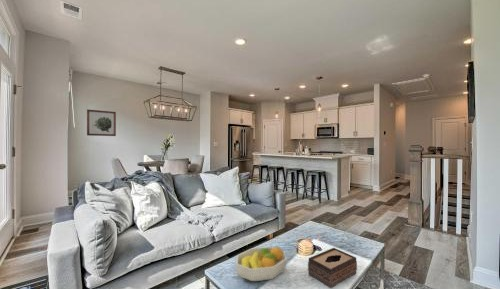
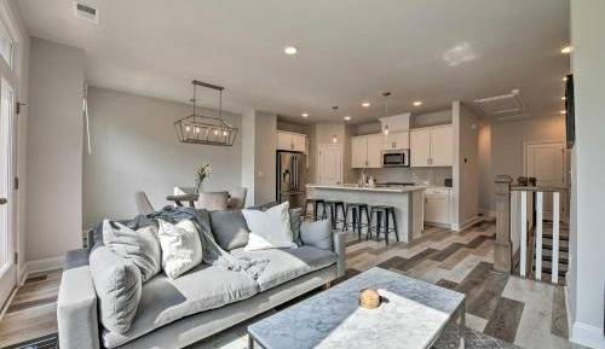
- wall art [86,108,117,137]
- fruit bowl [235,246,288,282]
- tissue box [307,247,358,289]
